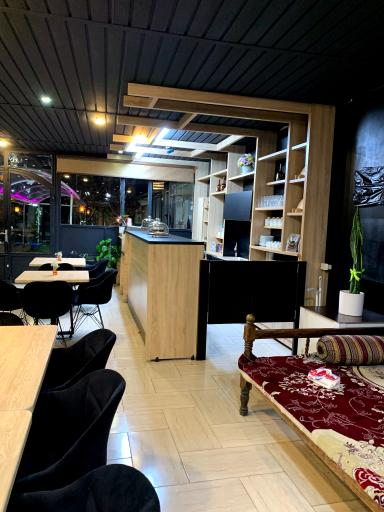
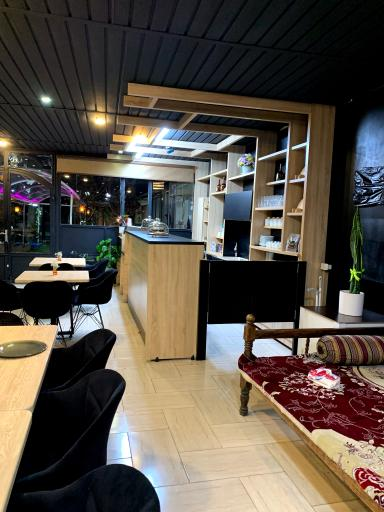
+ plate [0,339,48,358]
